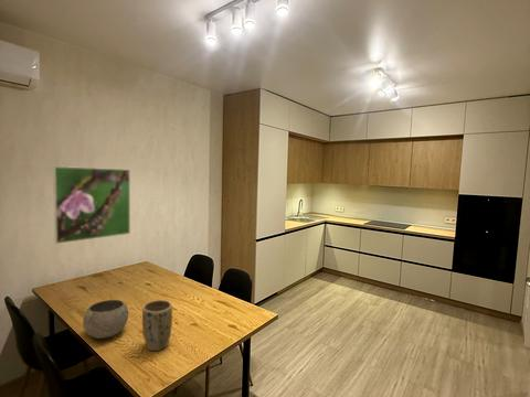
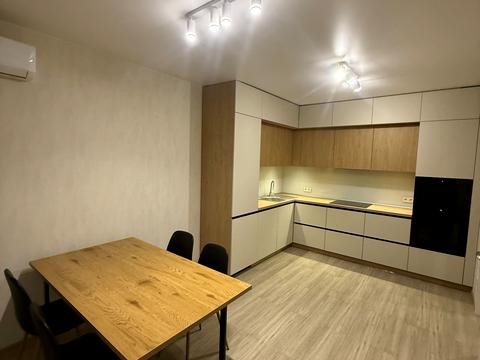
- bowl [82,299,129,340]
- plant pot [141,299,173,352]
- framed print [52,165,131,245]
